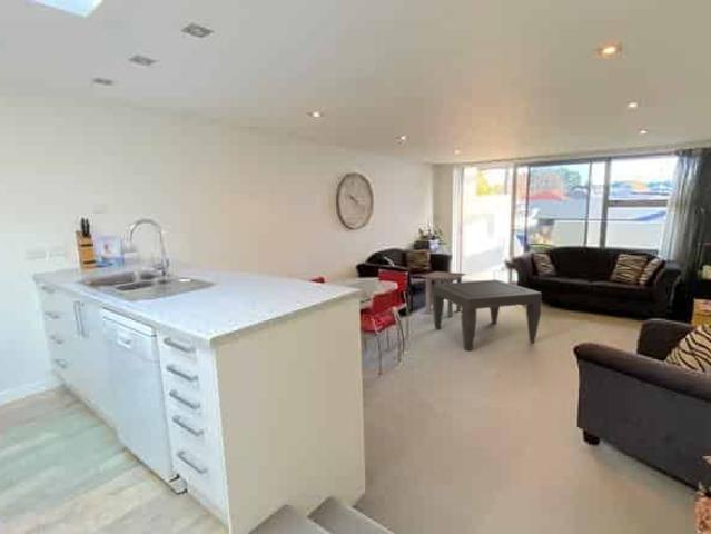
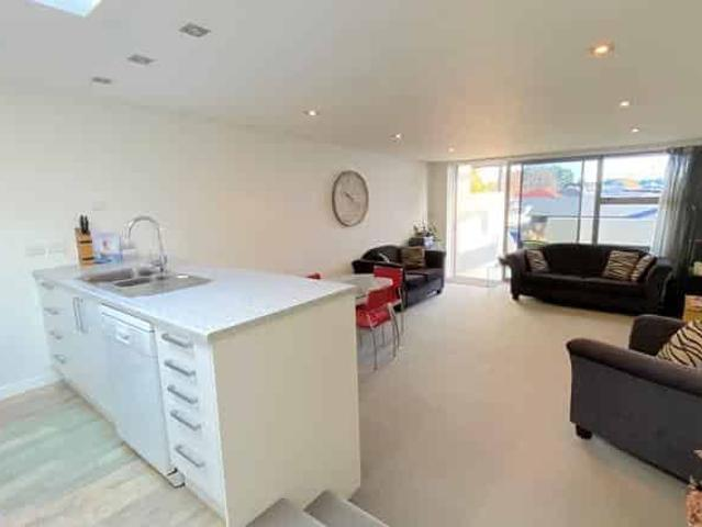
- side table [421,270,467,318]
- coffee table [432,278,543,352]
